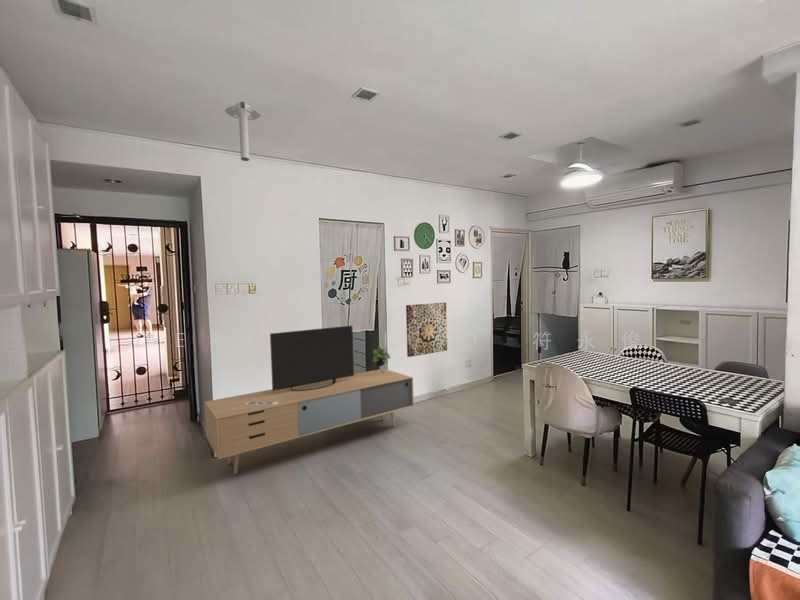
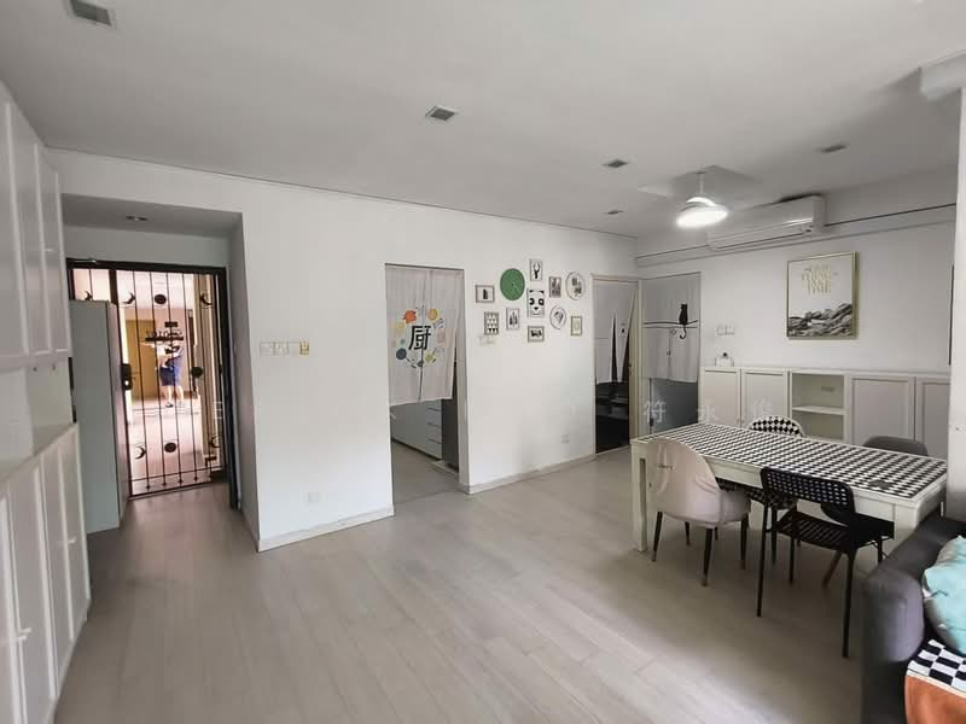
- media console [204,324,415,475]
- ceiling light [224,101,262,162]
- wall art [405,302,448,358]
